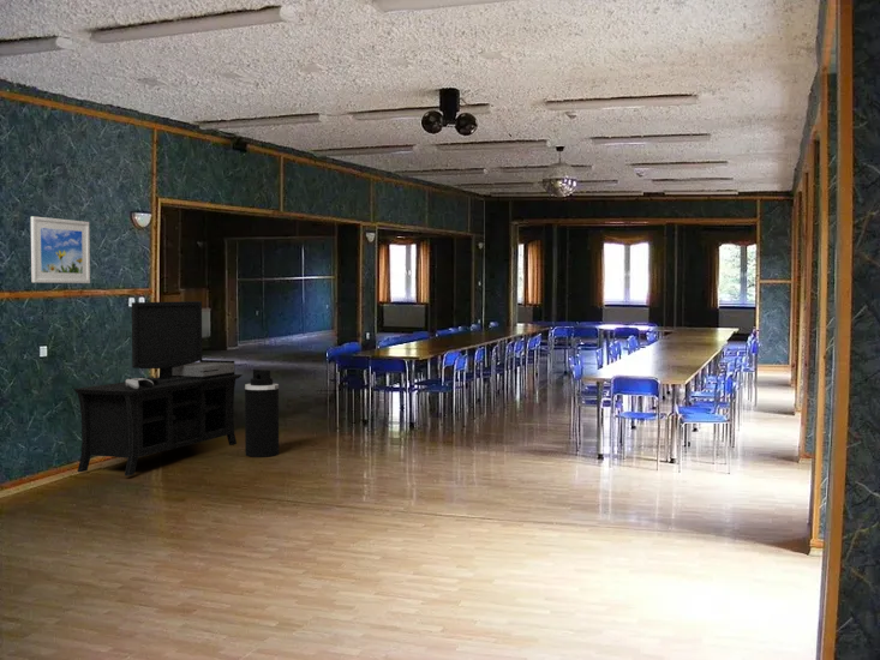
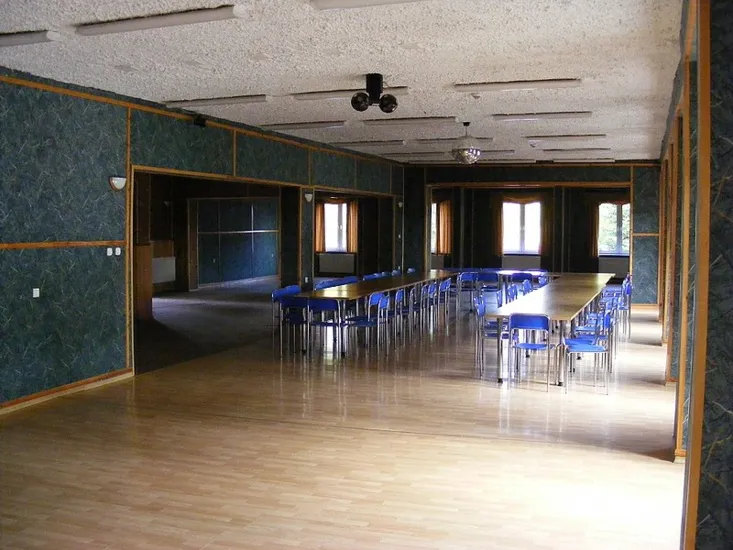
- media console [73,300,244,478]
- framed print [30,215,91,284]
- trash can [244,368,280,458]
